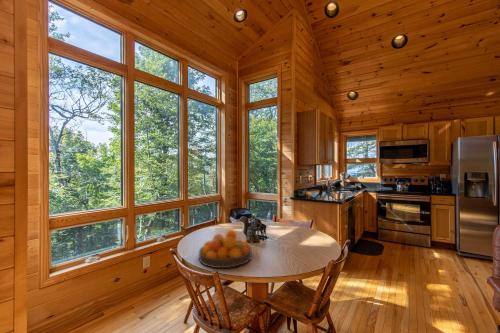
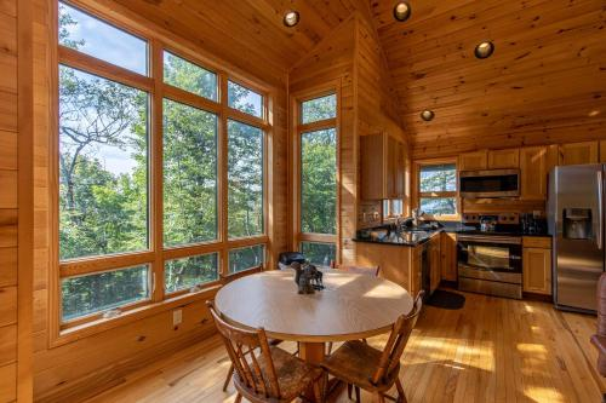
- fruit bowl [198,229,253,269]
